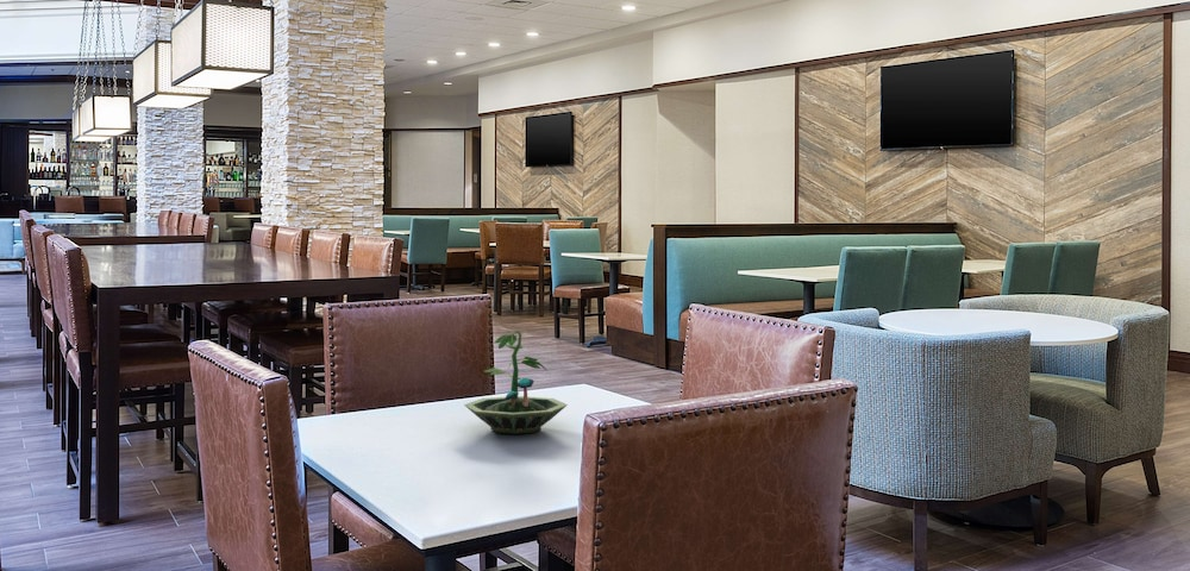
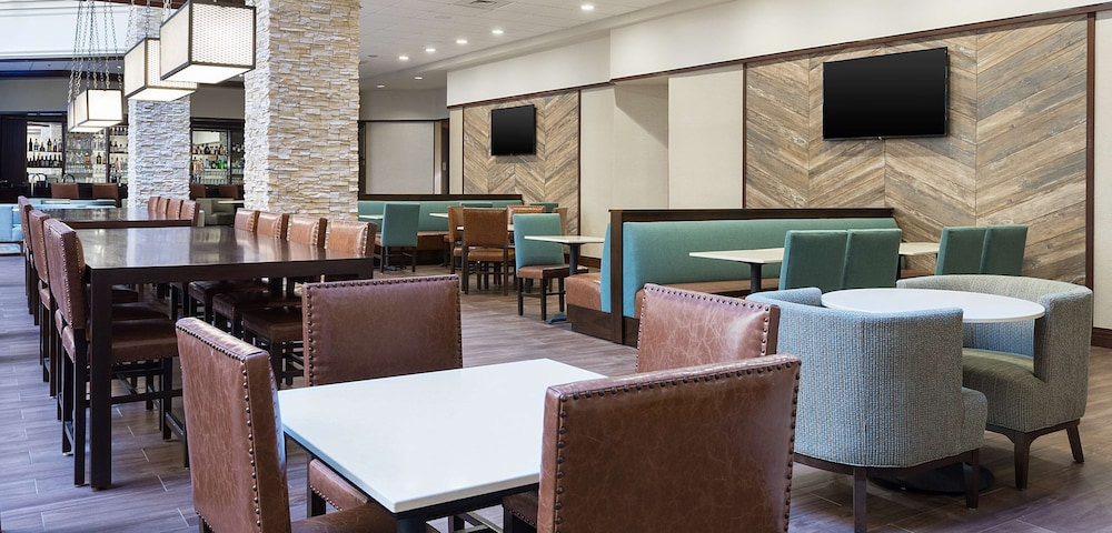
- terrarium [463,330,569,435]
